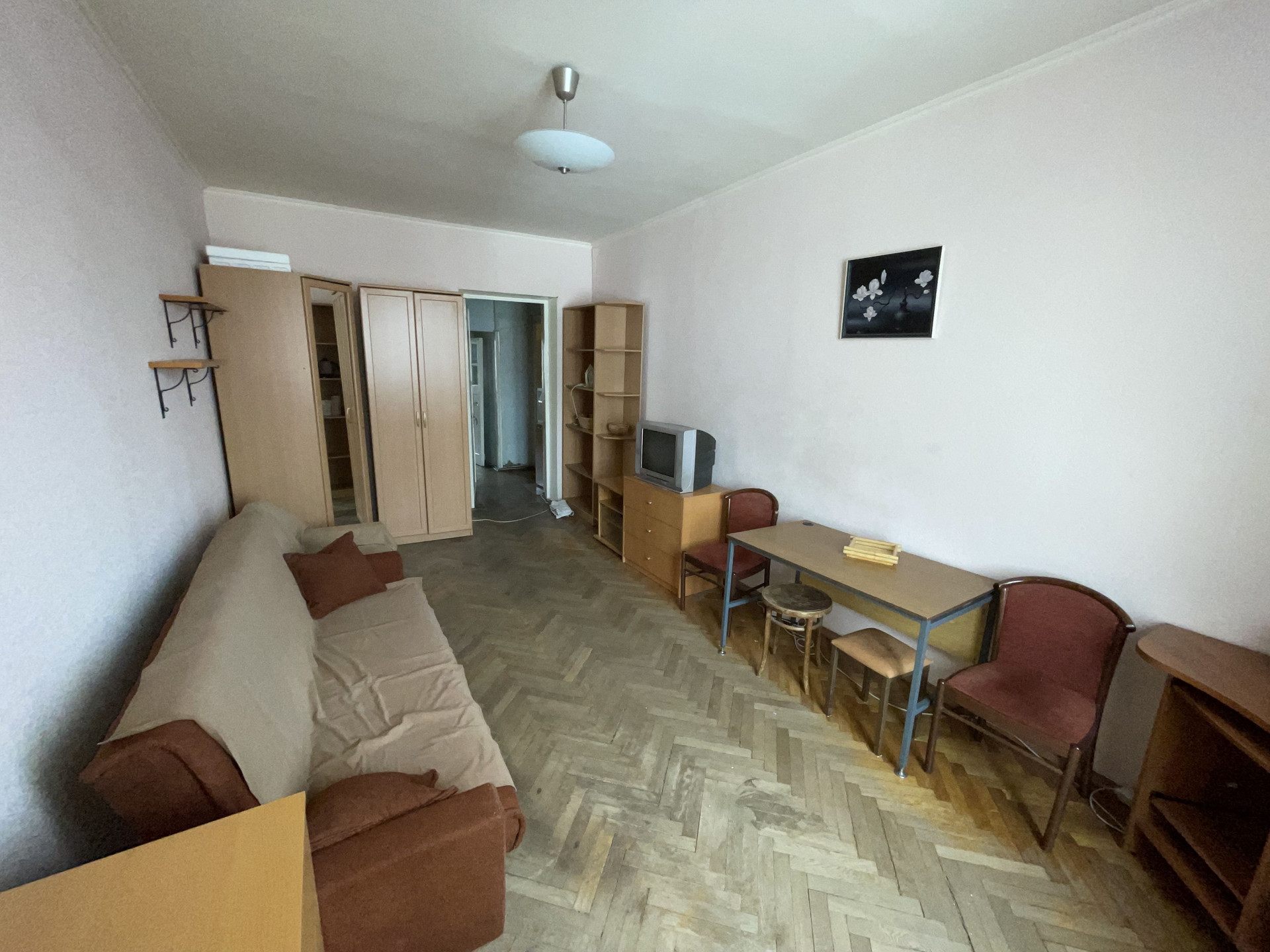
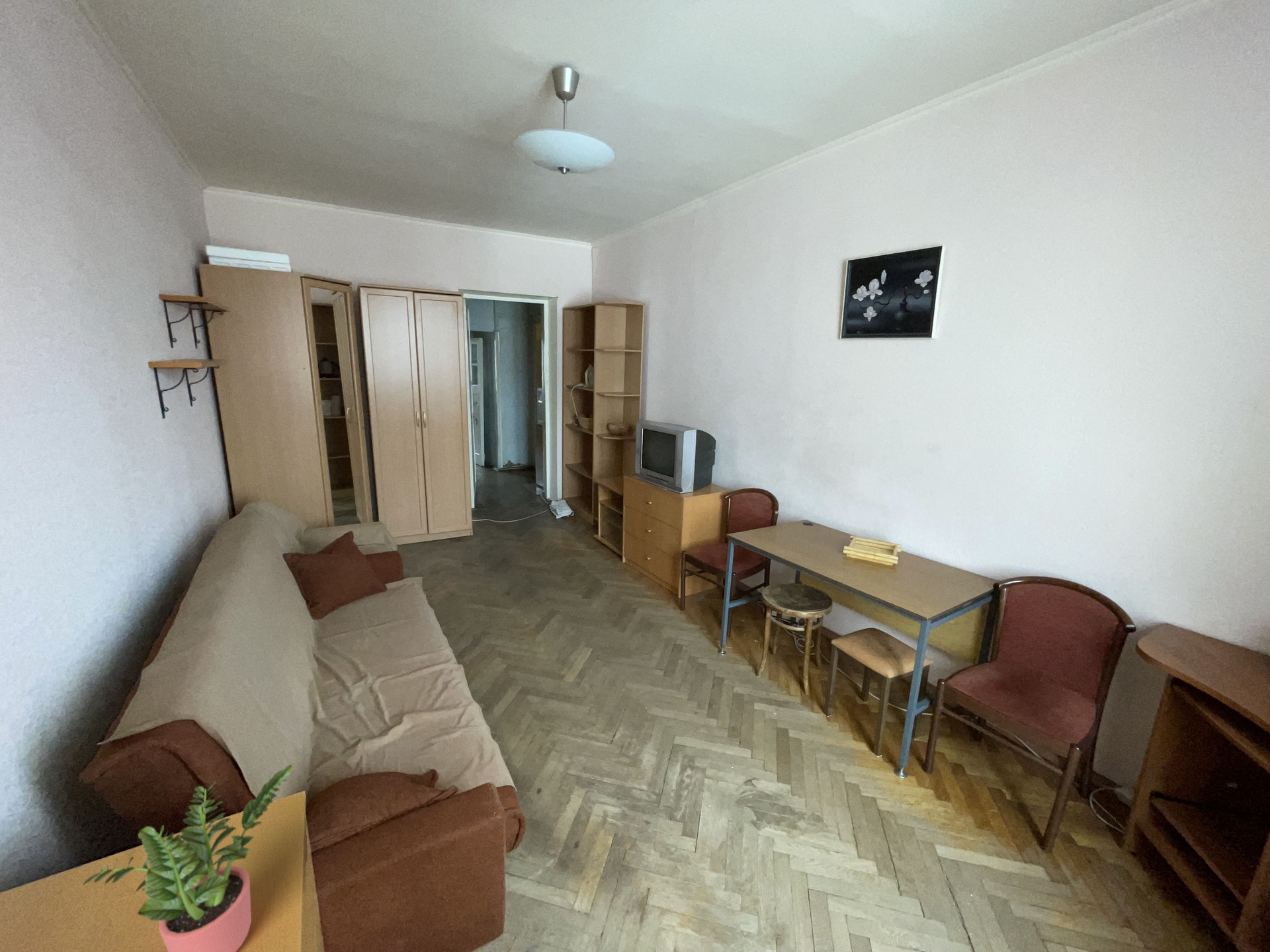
+ potted plant [83,764,293,952]
